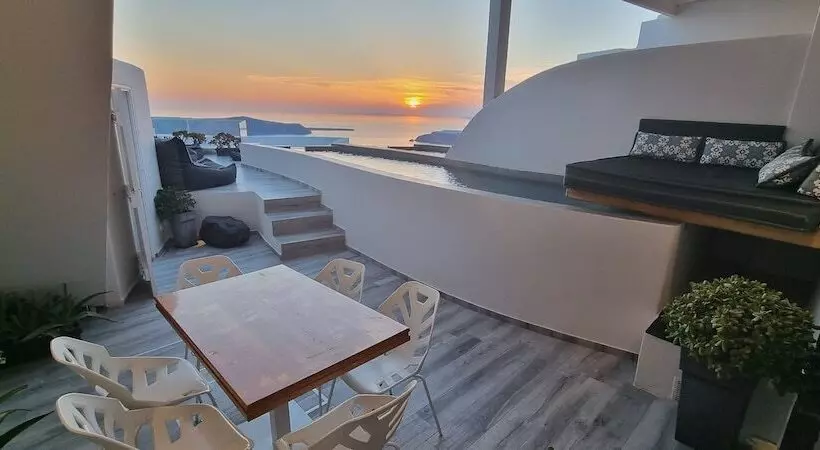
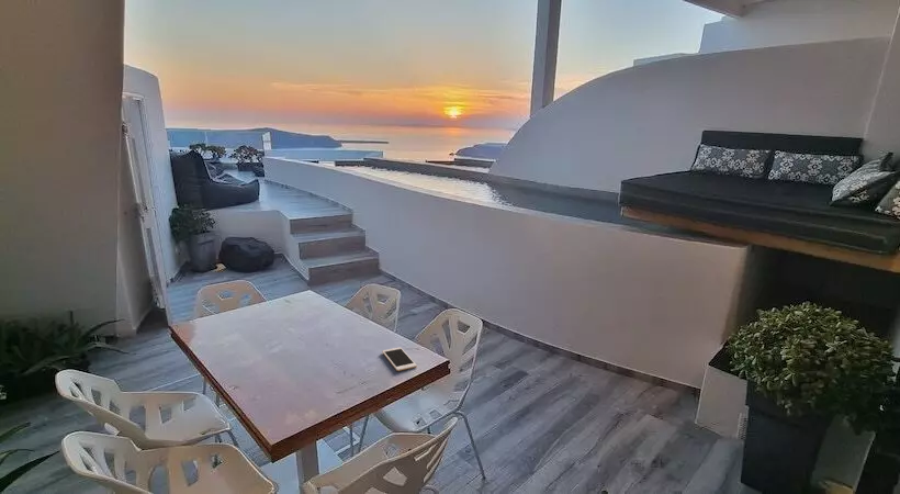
+ cell phone [381,346,418,372]
